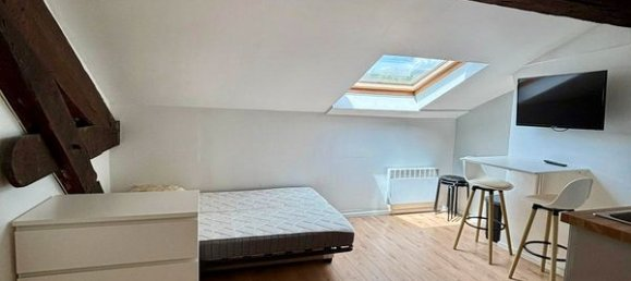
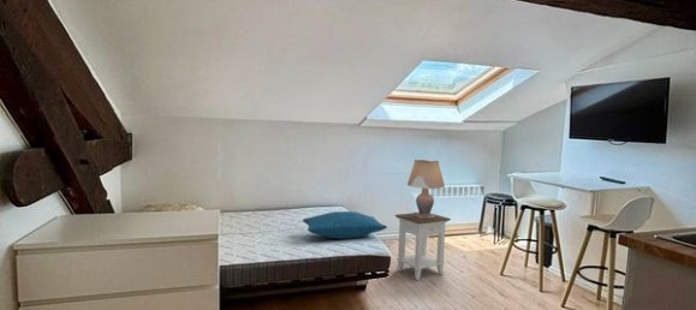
+ nightstand [394,211,452,281]
+ pillow [302,210,388,240]
+ lamp [406,159,446,219]
